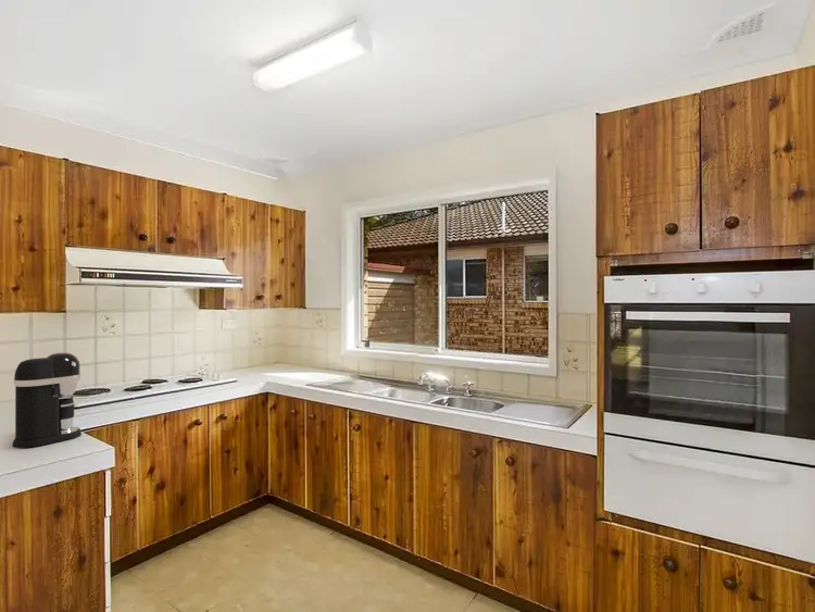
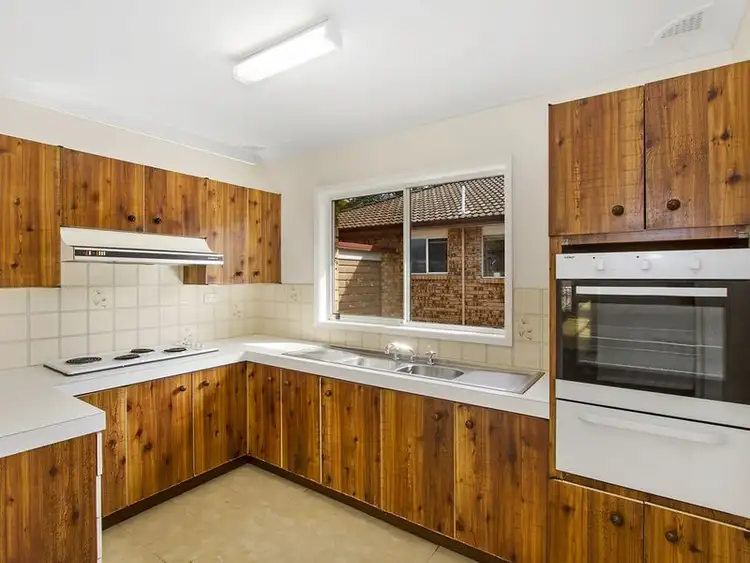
- coffee maker [11,351,83,449]
